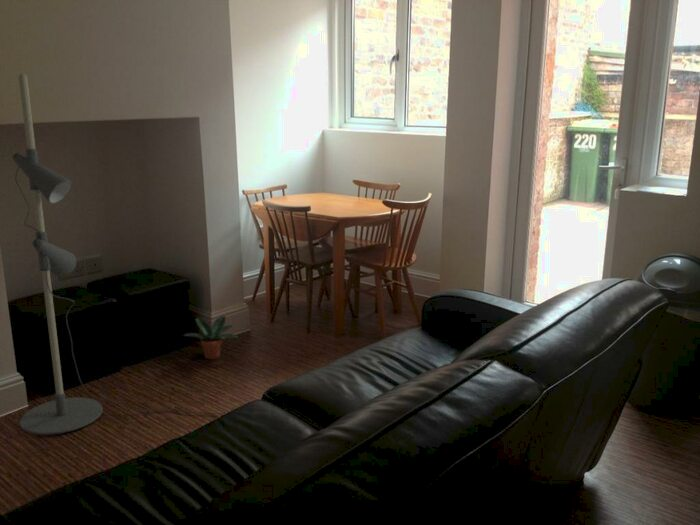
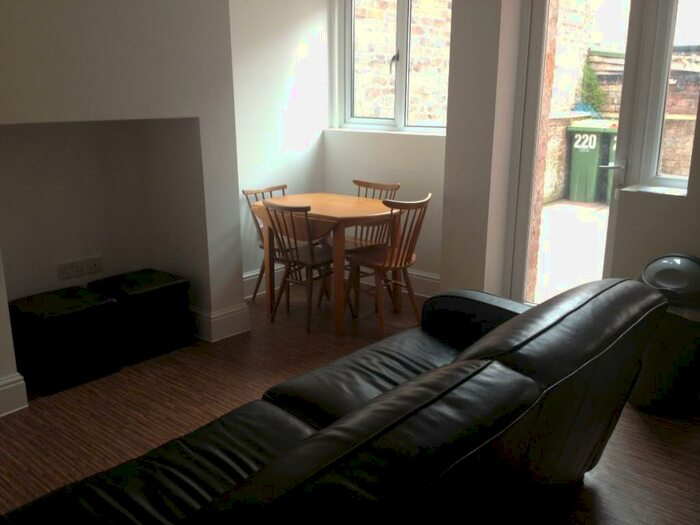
- floor lamp [12,73,226,436]
- potted plant [182,314,239,360]
